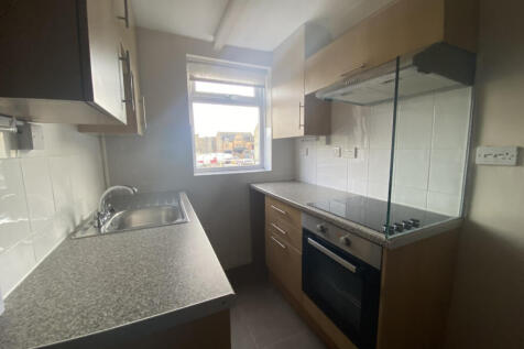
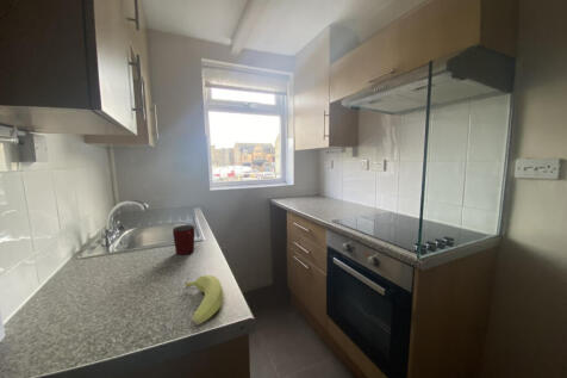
+ mug [172,224,195,256]
+ banana [185,274,225,327]
